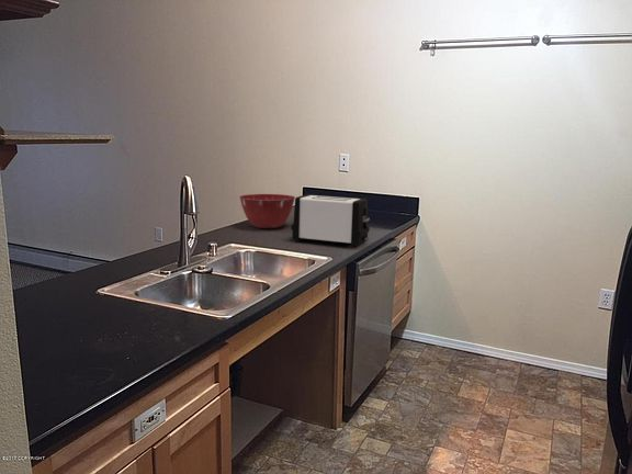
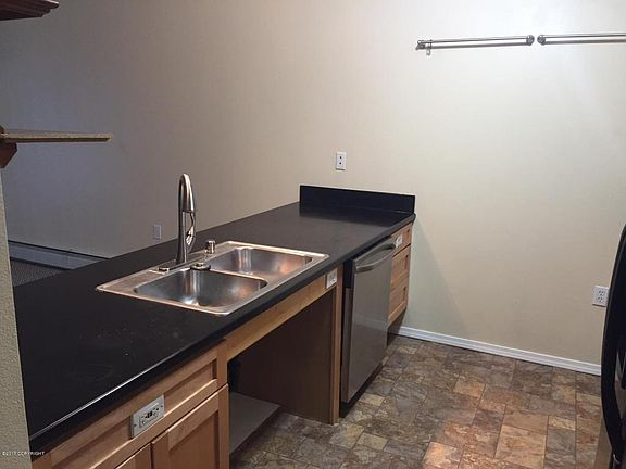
- mixing bowl [238,193,296,229]
- toaster [290,193,371,249]
